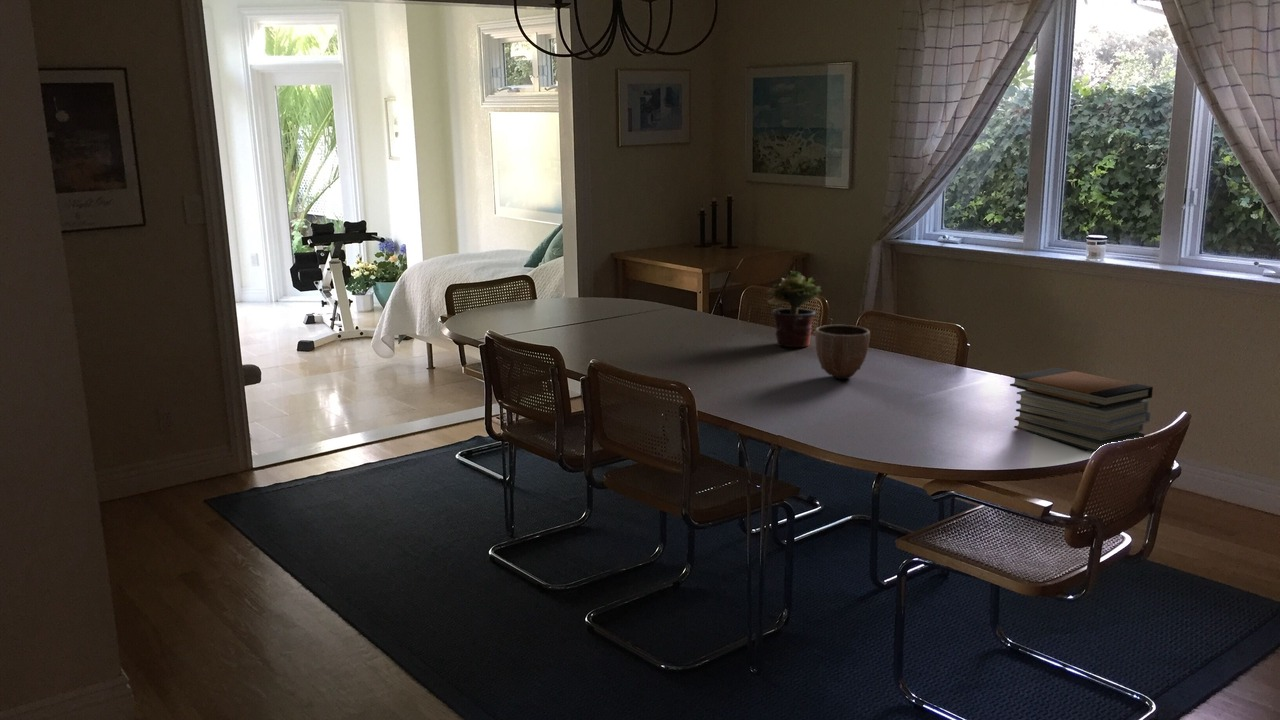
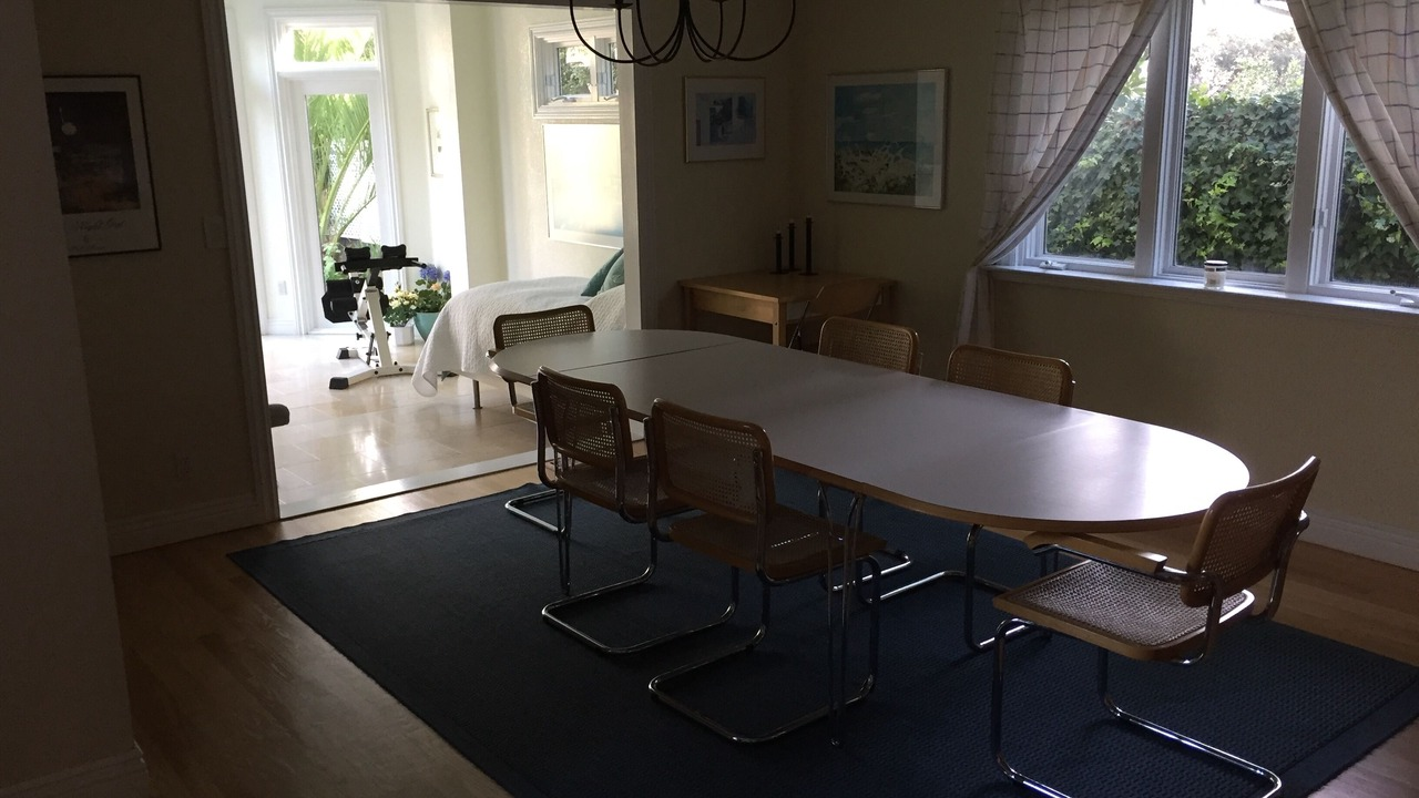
- decorative bowl [814,324,871,381]
- book stack [1009,367,1154,453]
- potted plant [765,271,823,348]
